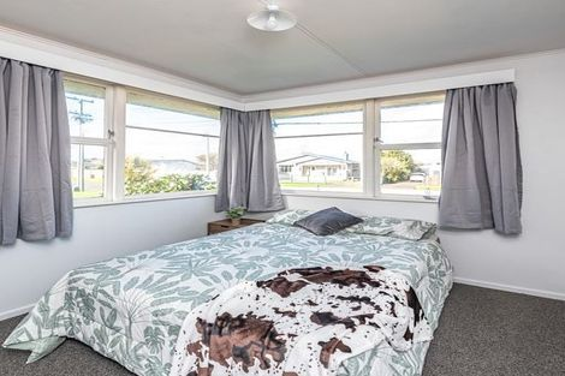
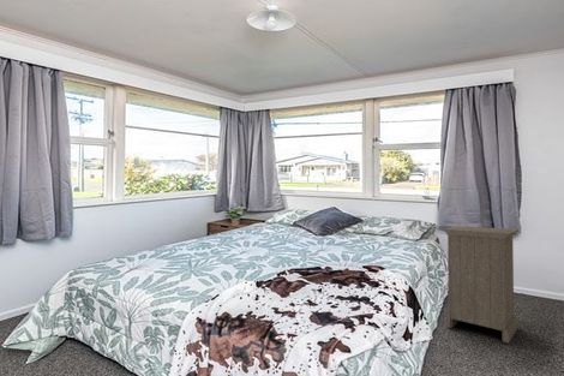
+ nightstand [442,225,520,345]
